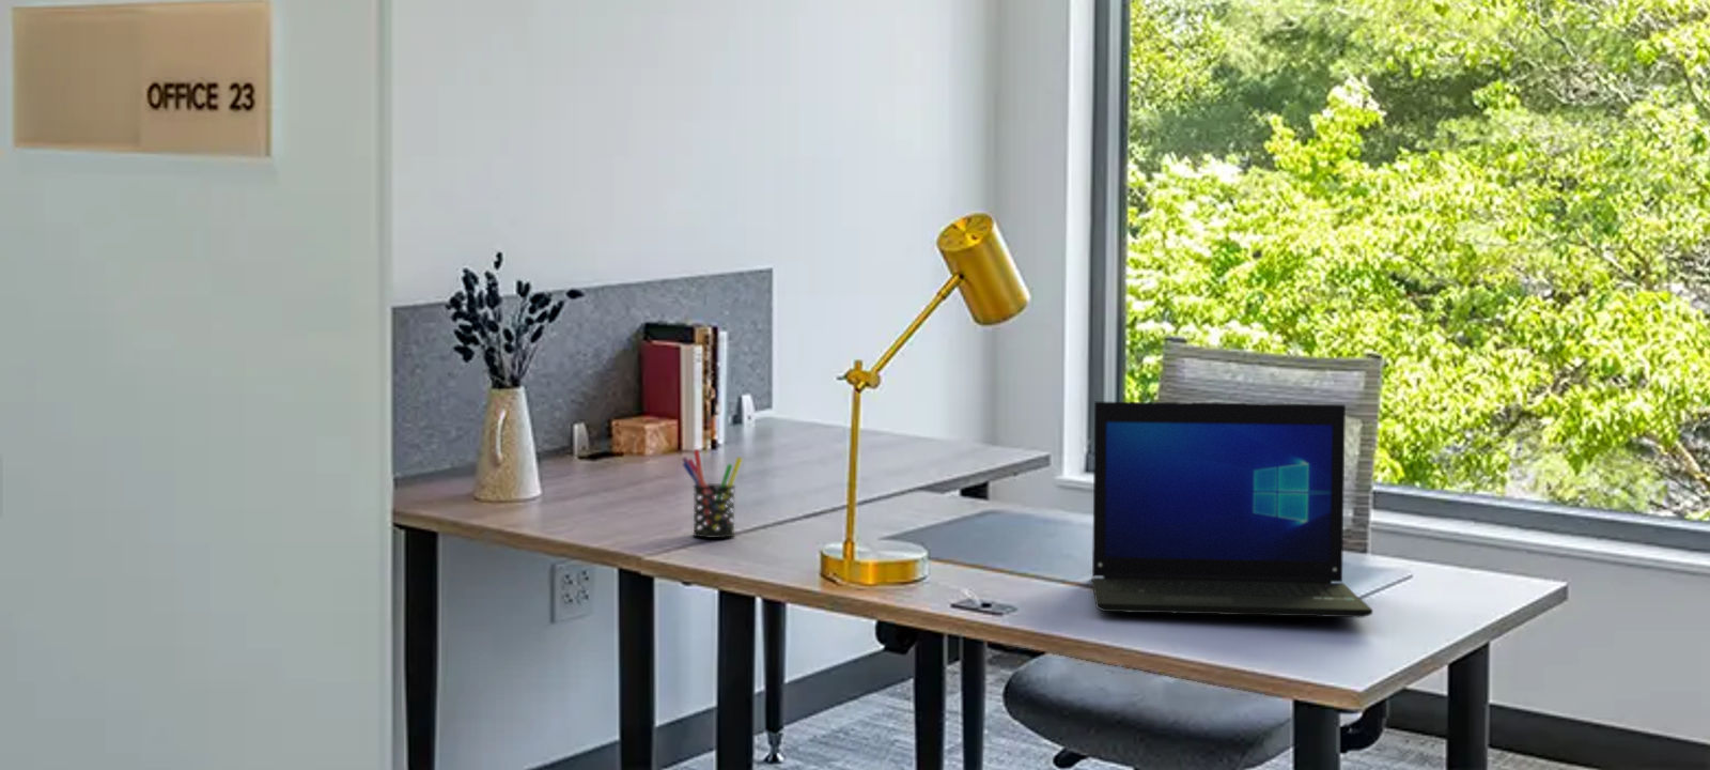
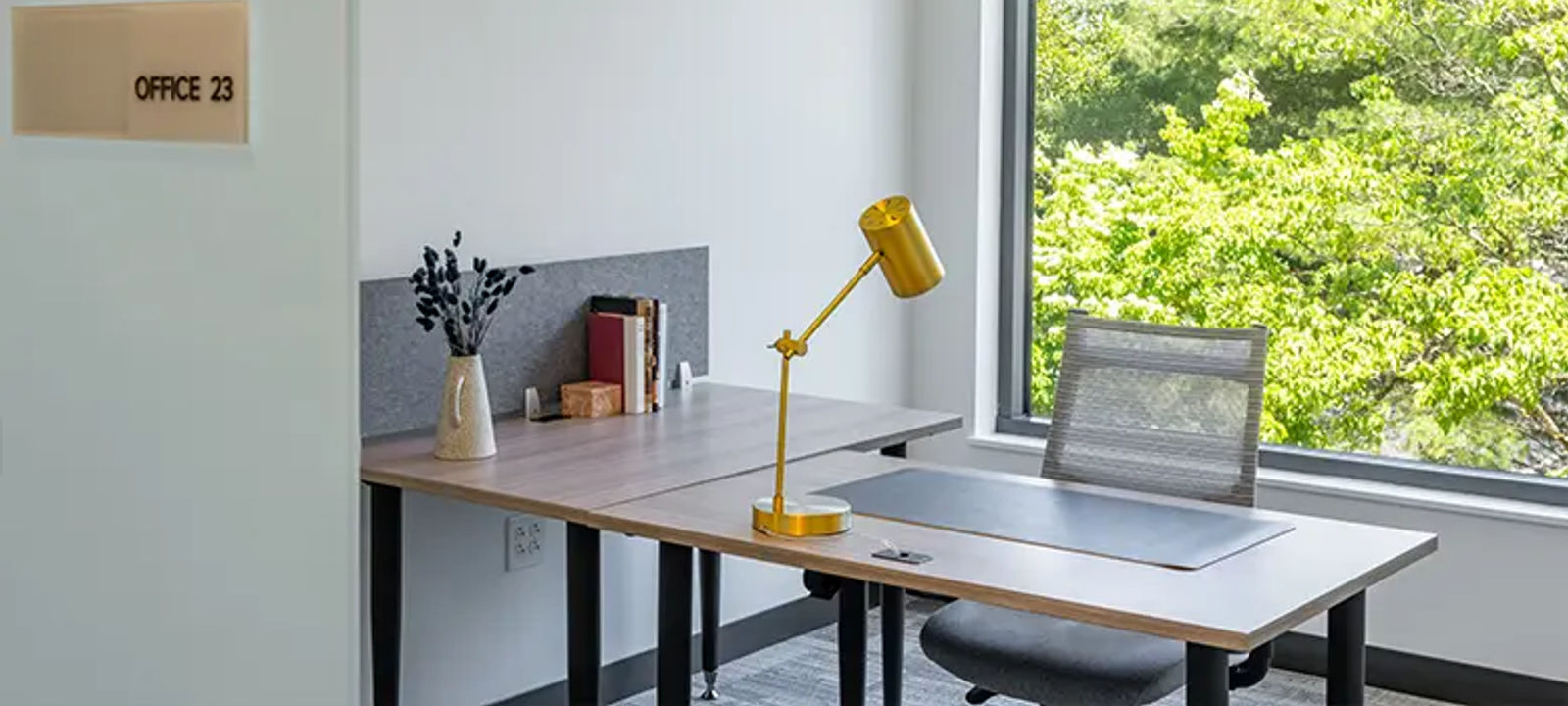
- laptop [1091,401,1373,619]
- pen holder [681,448,744,539]
